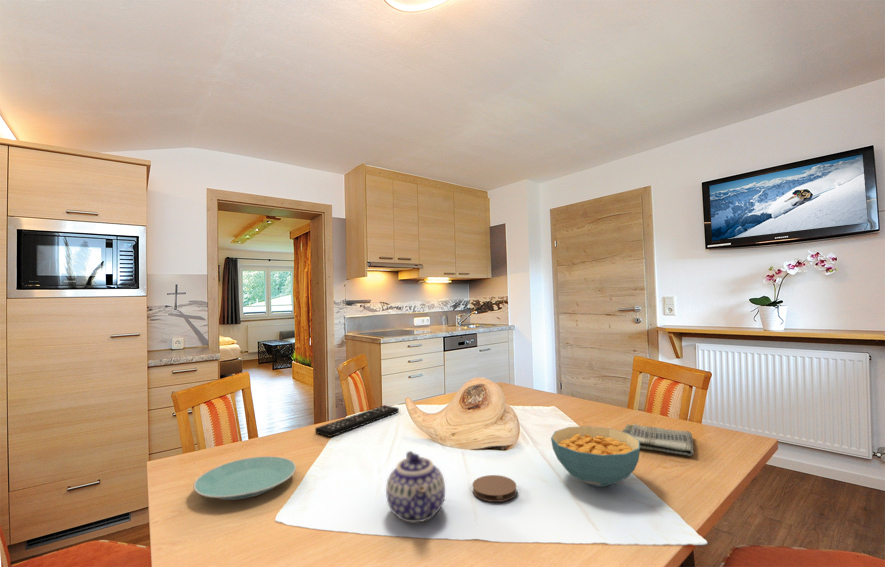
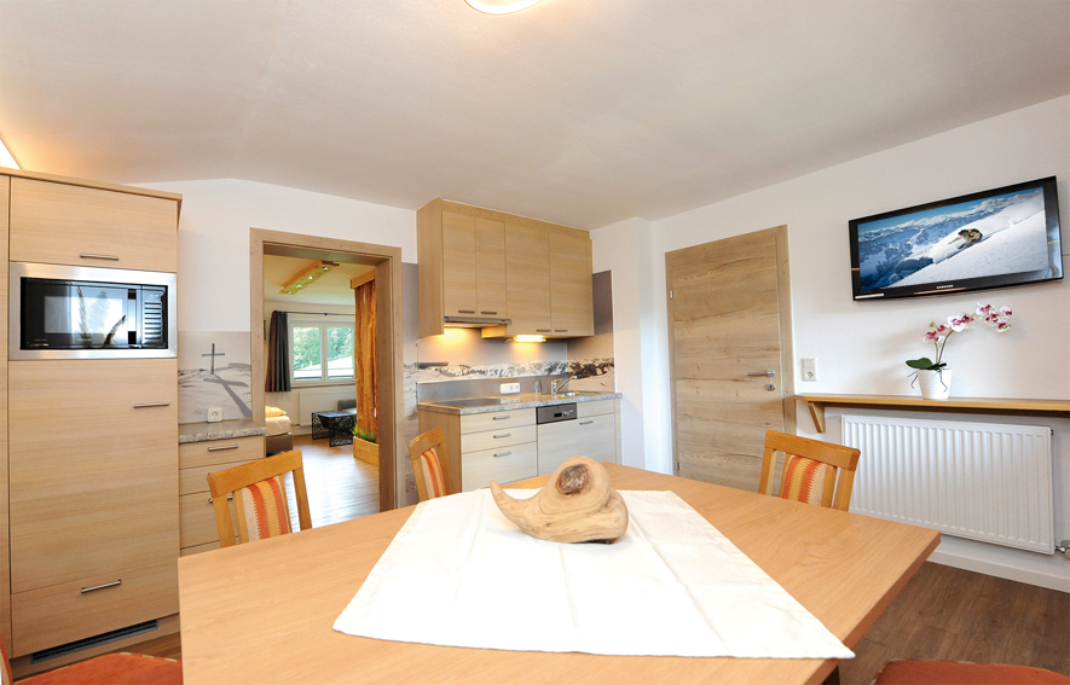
- remote control [314,404,400,438]
- cereal bowl [550,425,641,488]
- coaster [471,474,518,503]
- dish towel [622,423,695,457]
- teapot [385,450,446,523]
- plate [193,455,297,501]
